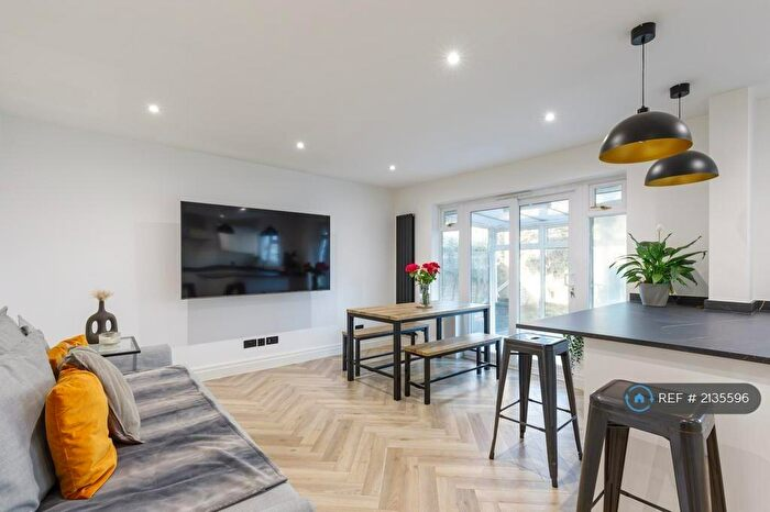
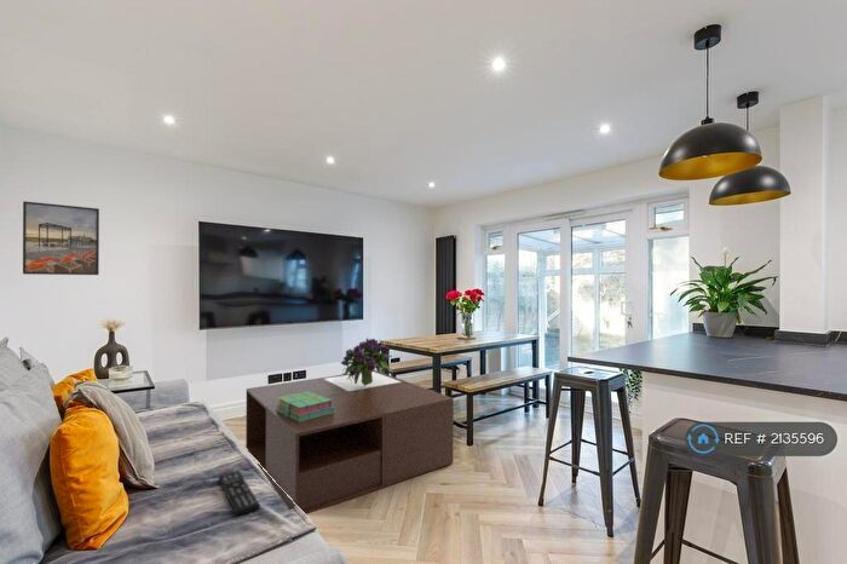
+ stack of books [276,392,334,422]
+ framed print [22,200,100,276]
+ bouquet [340,336,393,387]
+ coffee table [244,369,455,516]
+ remote control [218,470,261,517]
